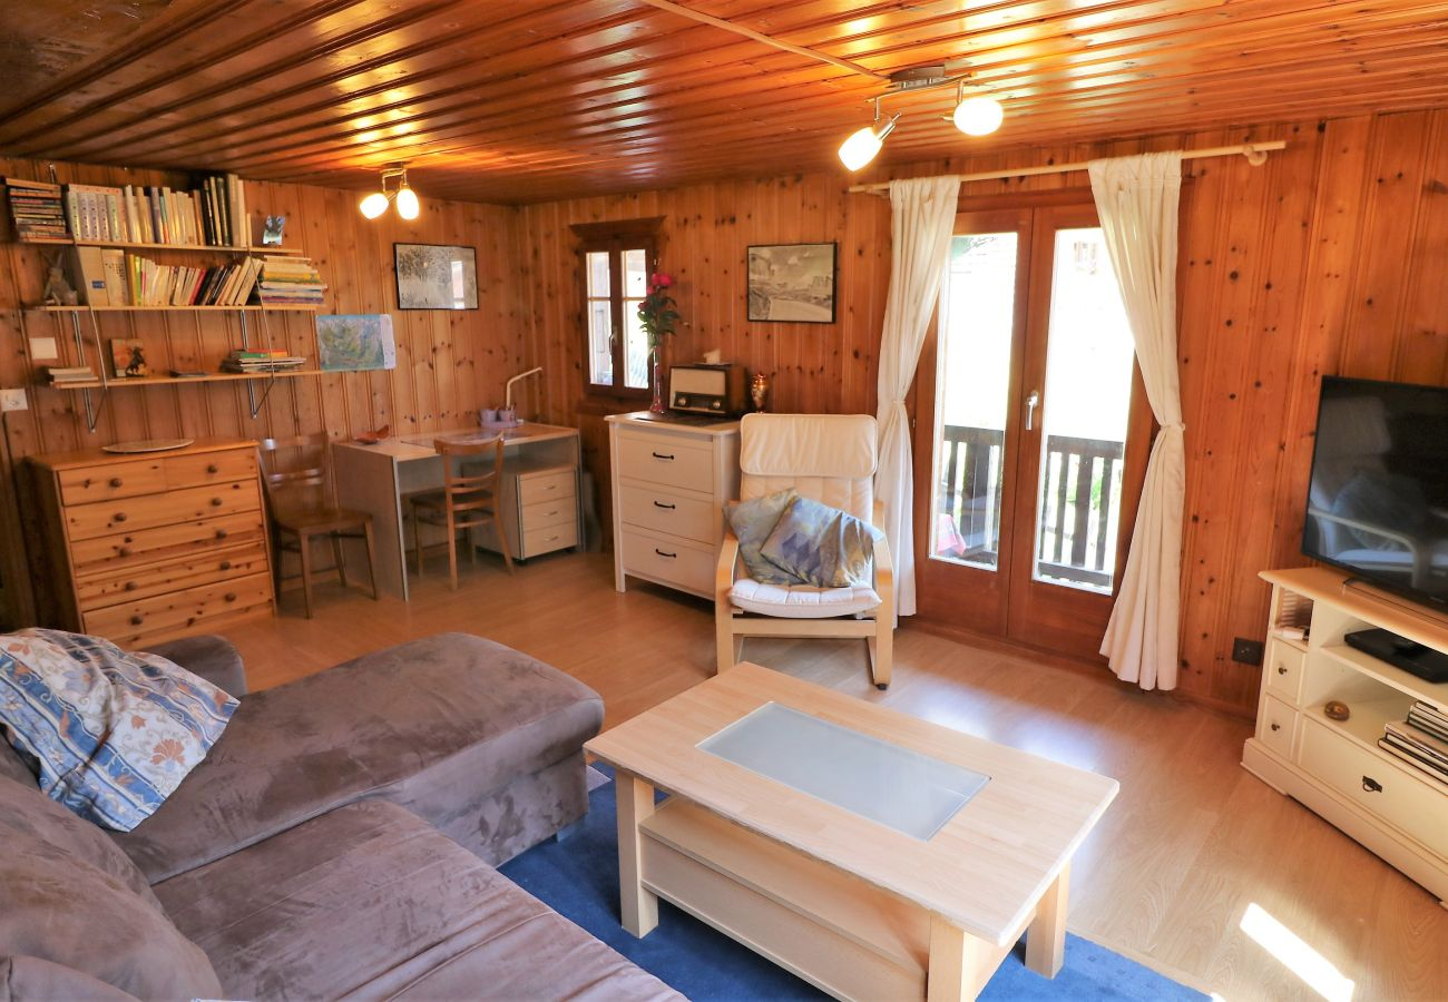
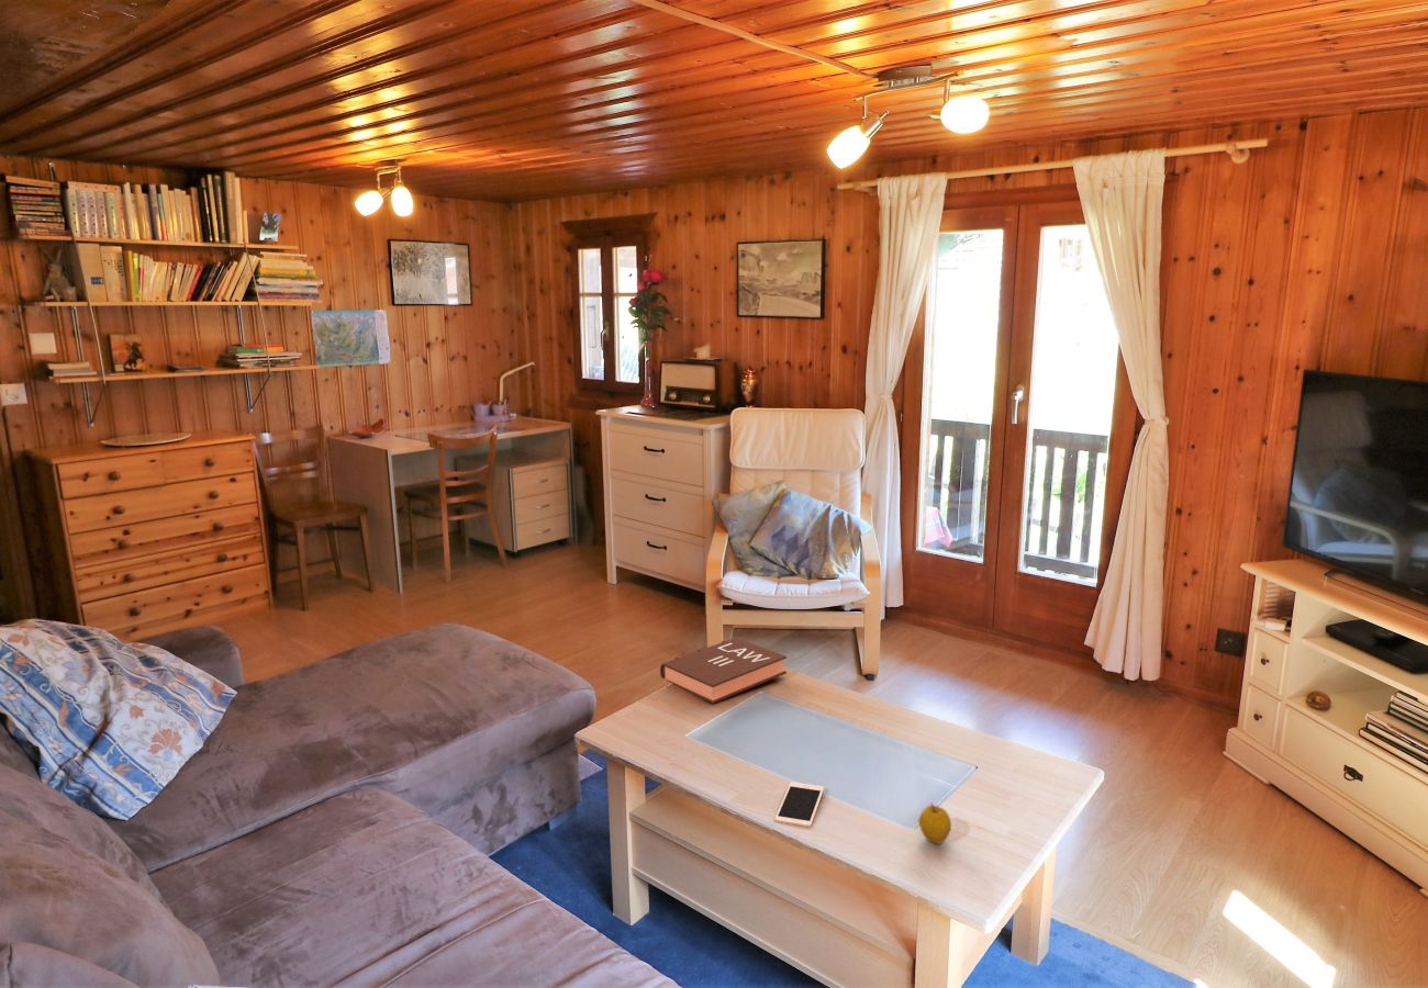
+ apple [917,801,952,845]
+ book [659,637,788,705]
+ cell phone [773,781,825,828]
